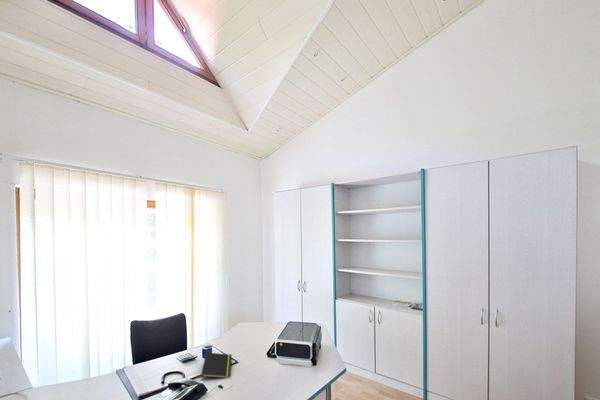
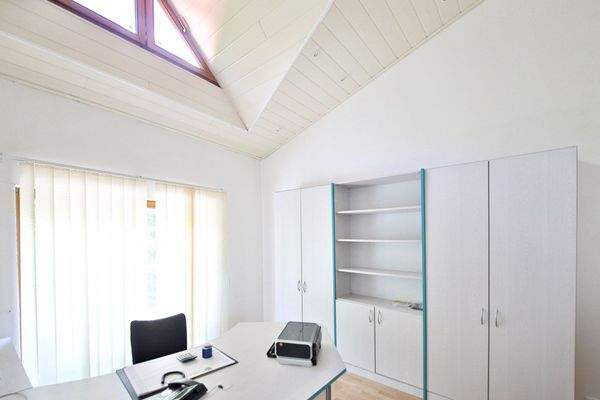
- notepad [200,352,233,380]
